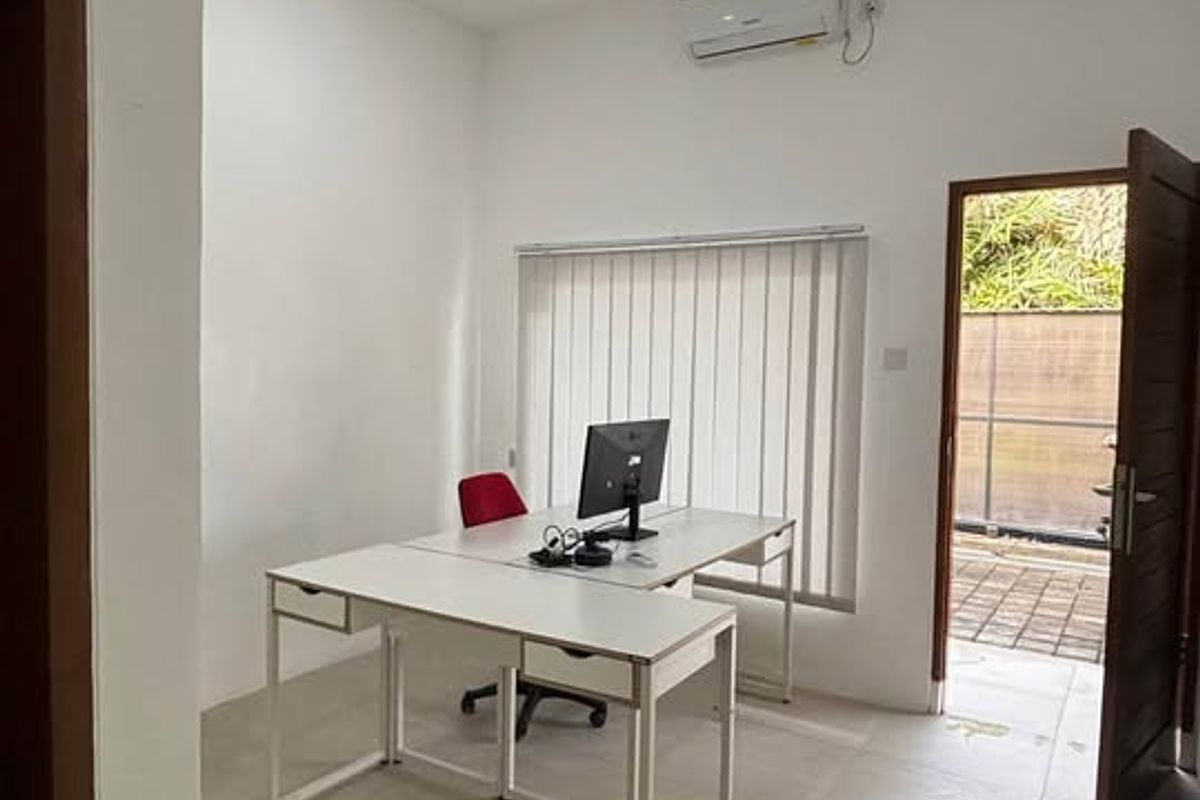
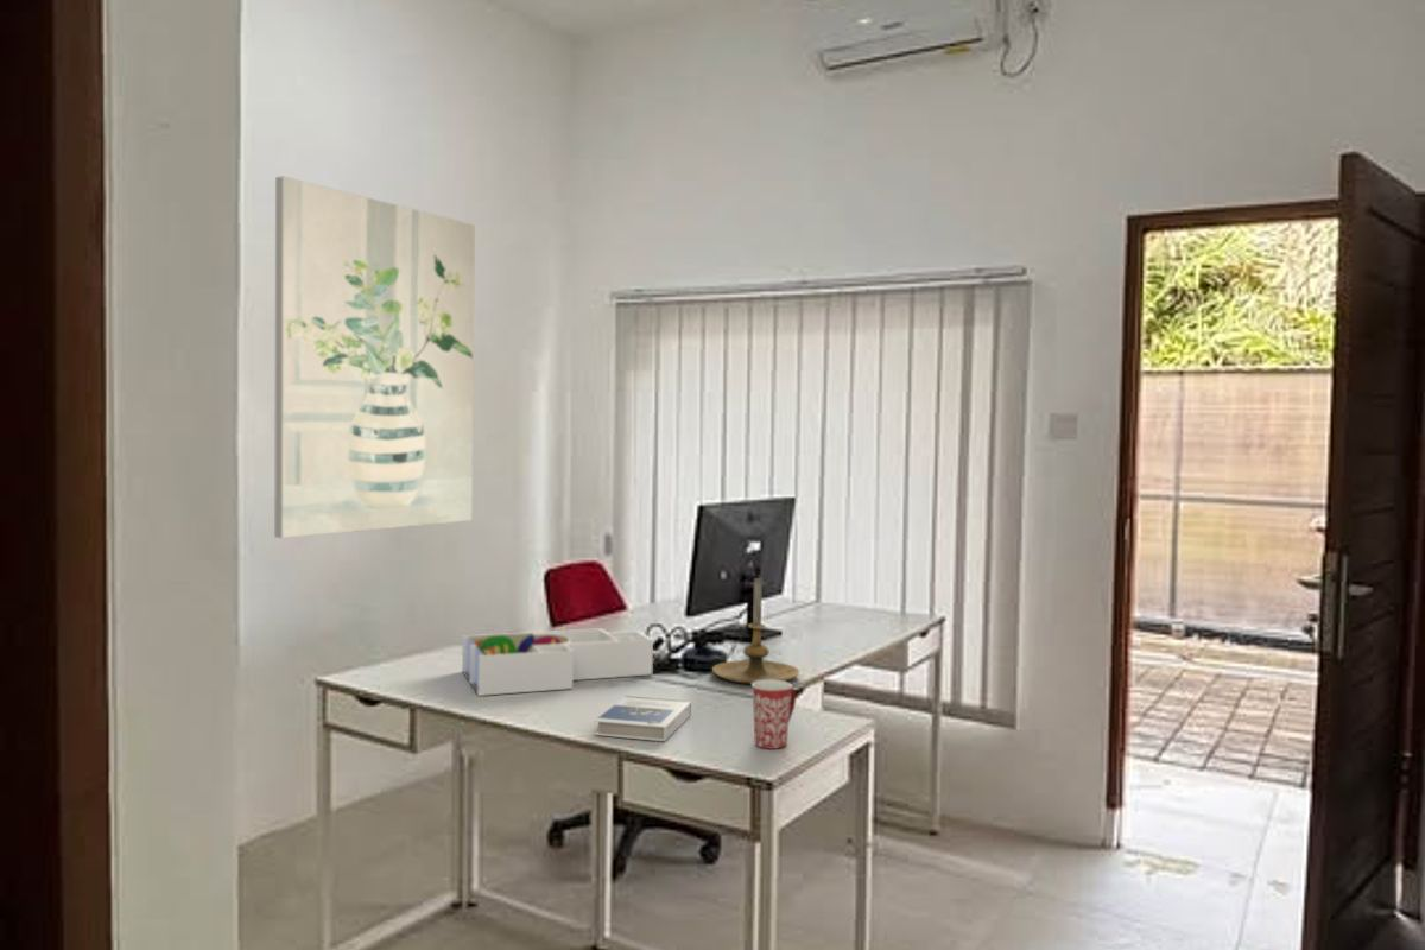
+ candle holder [711,577,800,685]
+ mug [750,680,797,750]
+ desk organizer [461,627,654,697]
+ wall art [273,175,476,539]
+ hardback book [593,695,692,742]
